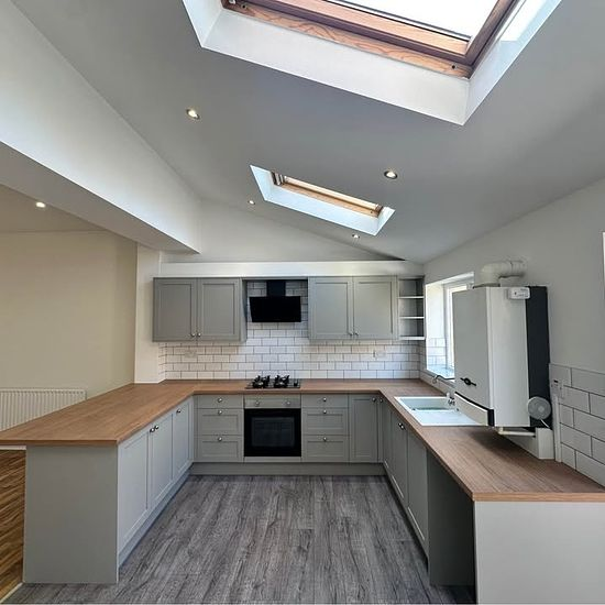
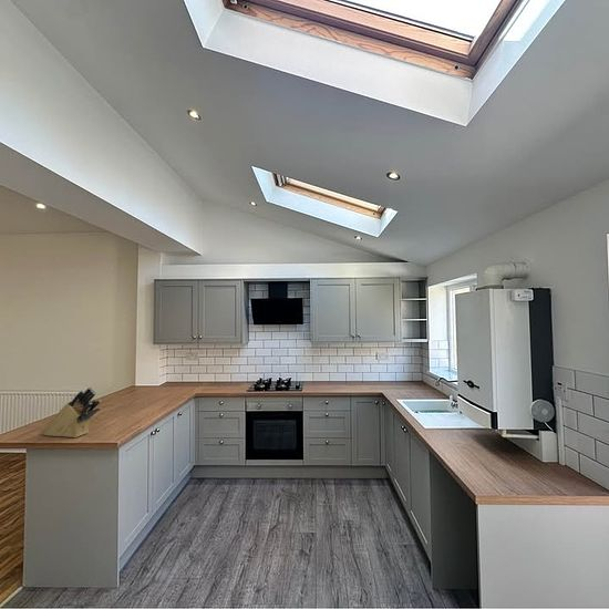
+ knife block [41,385,102,438]
